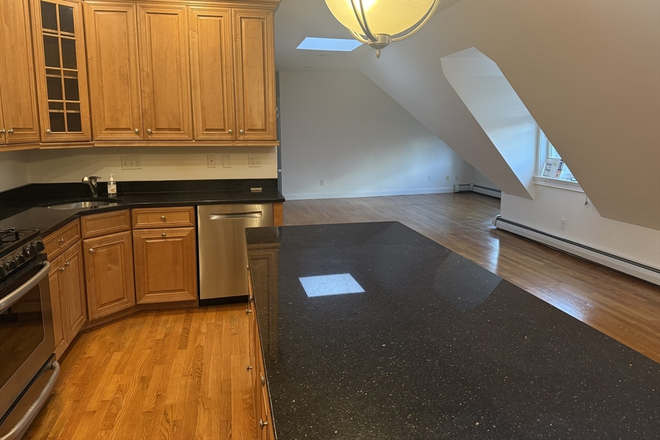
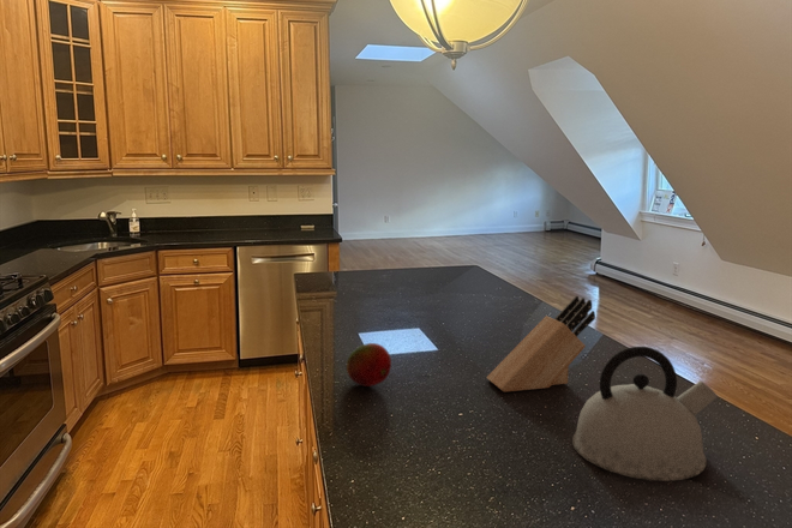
+ fruit [346,342,392,388]
+ kettle [571,346,719,482]
+ knife block [486,295,596,394]
